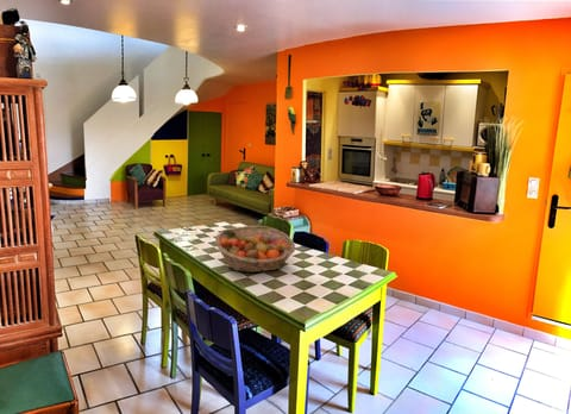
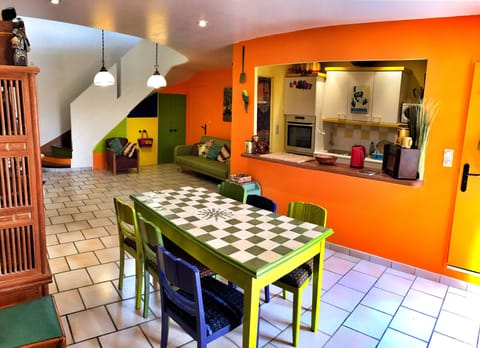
- fruit basket [214,225,296,274]
